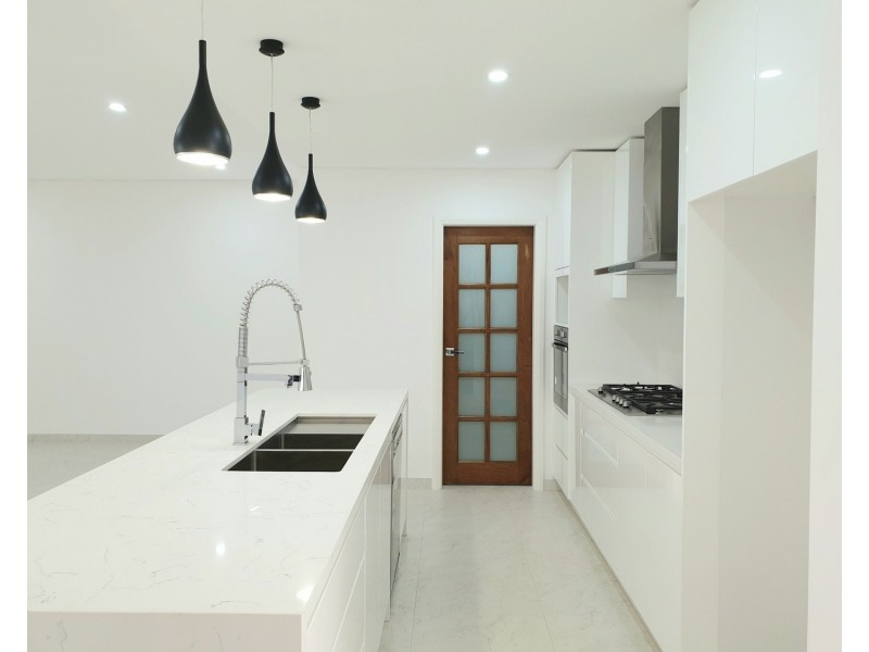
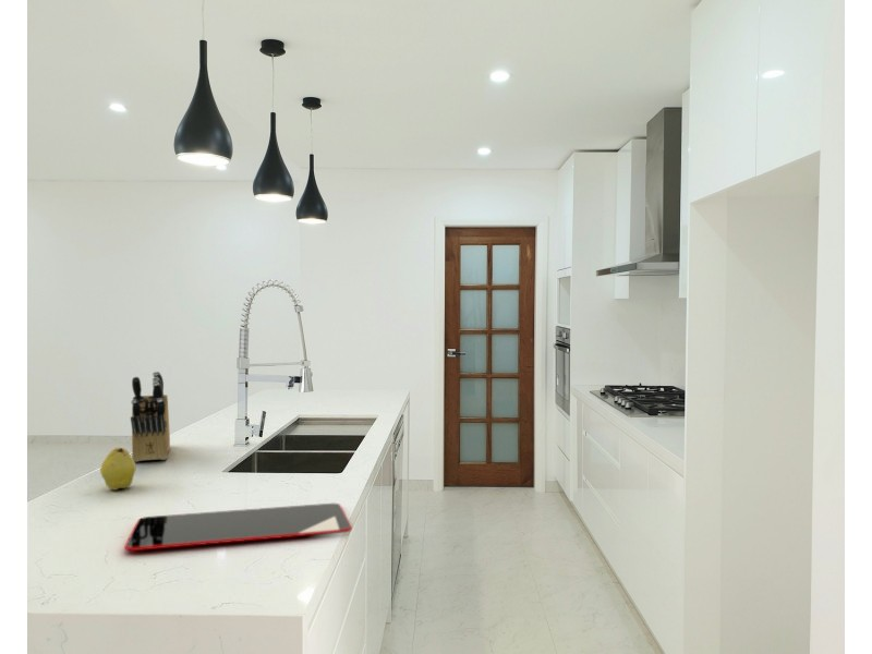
+ cutting board [123,502,353,552]
+ knife block [130,371,171,463]
+ fruit [99,447,136,492]
